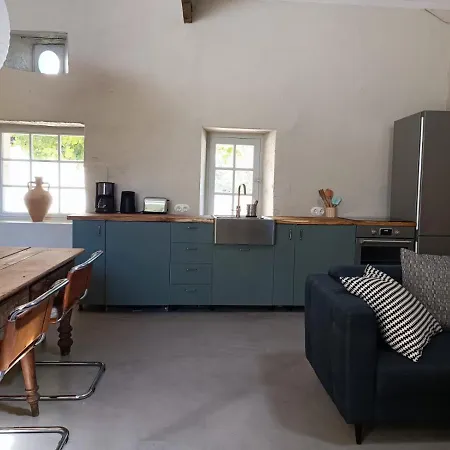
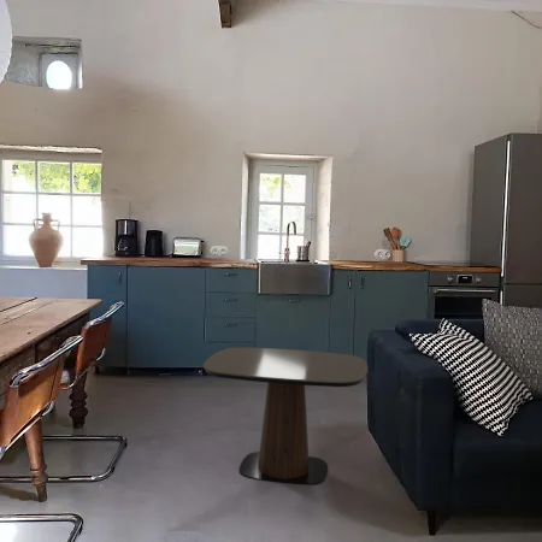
+ side table [202,346,369,485]
